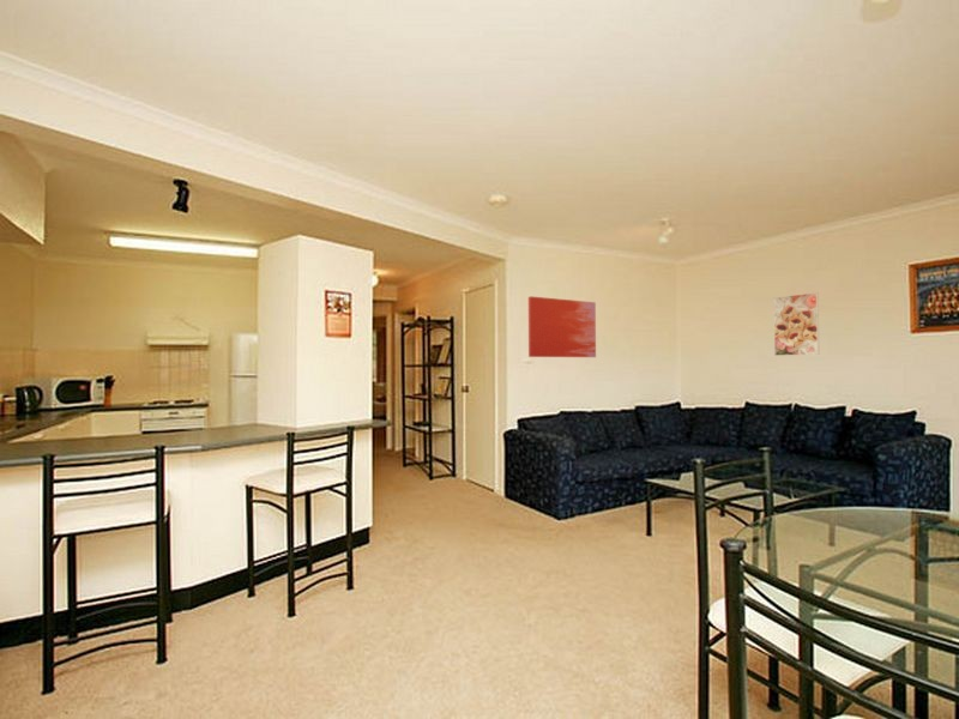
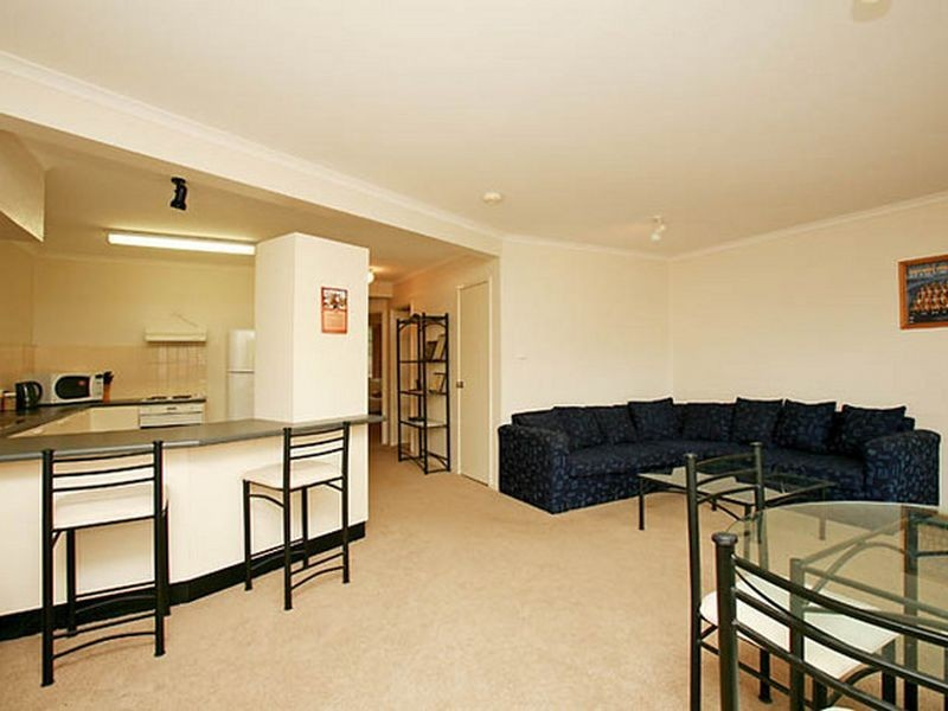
- wall art [527,296,597,358]
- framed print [772,291,820,357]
